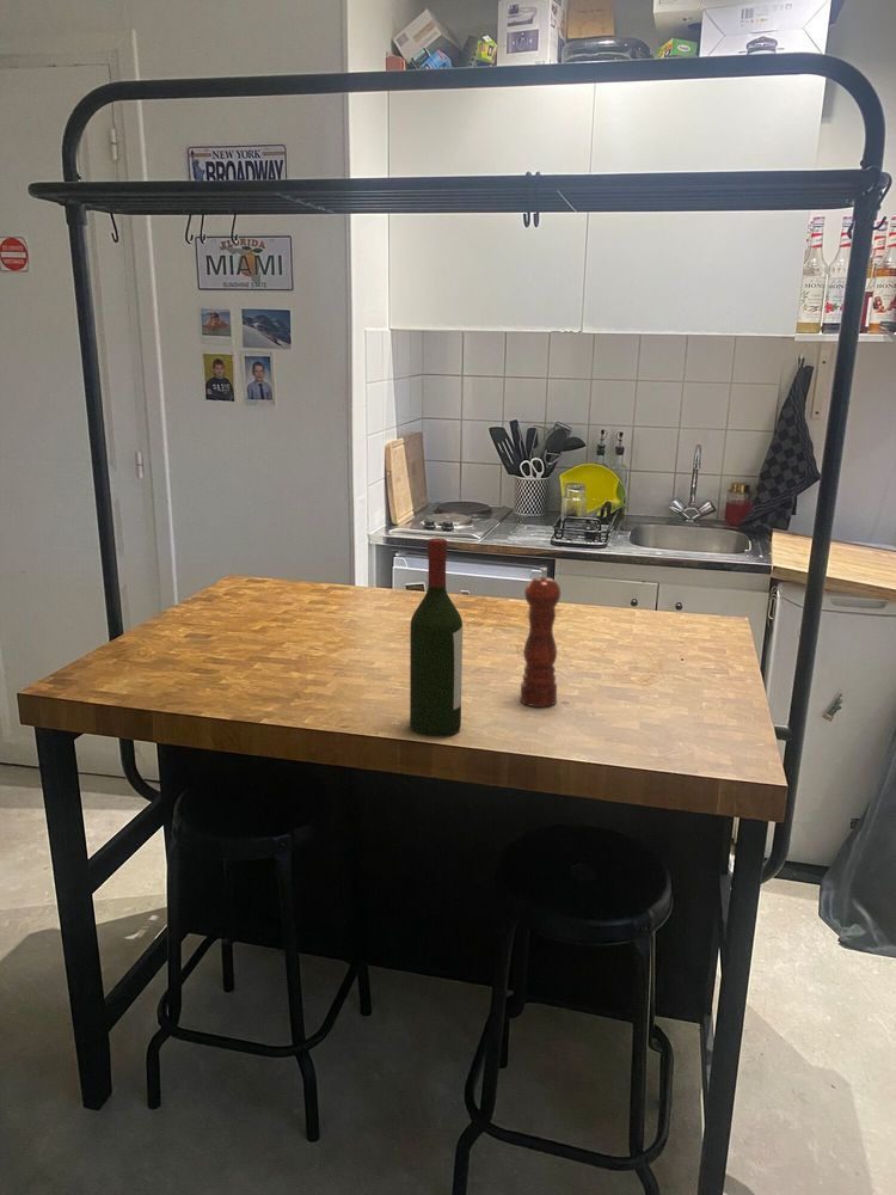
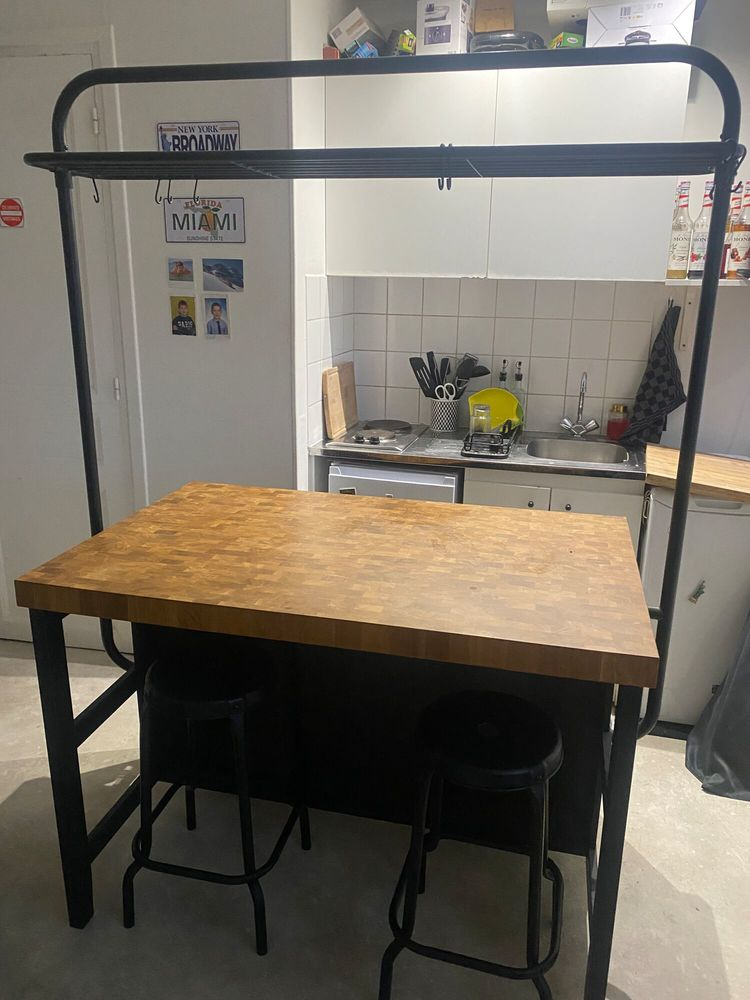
- pepper mill [520,566,561,707]
- wine bottle [409,537,464,737]
